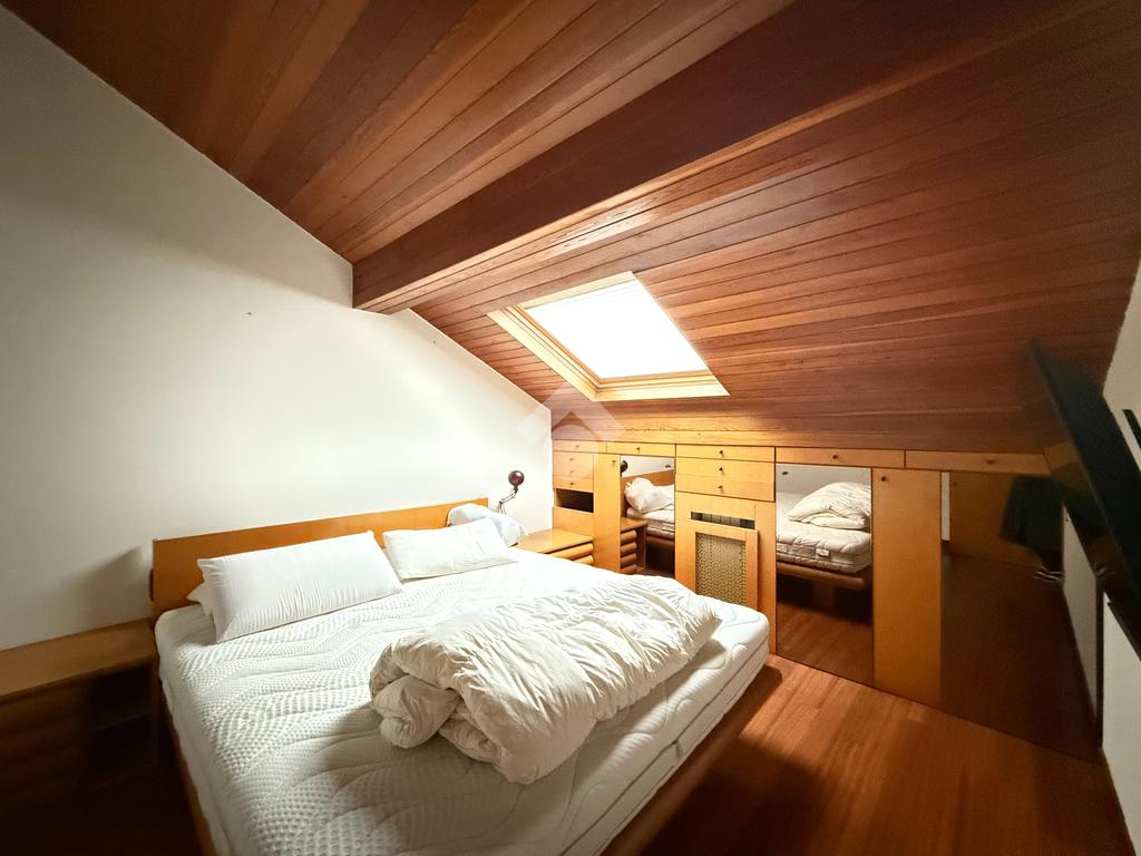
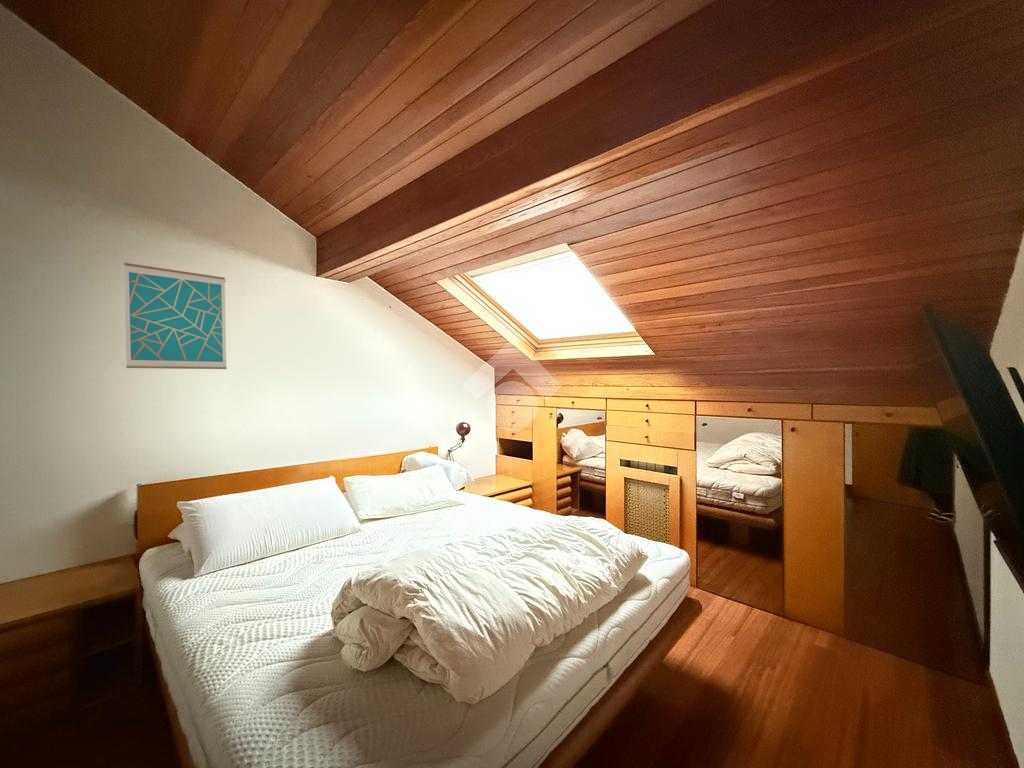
+ wall art [123,262,228,370]
